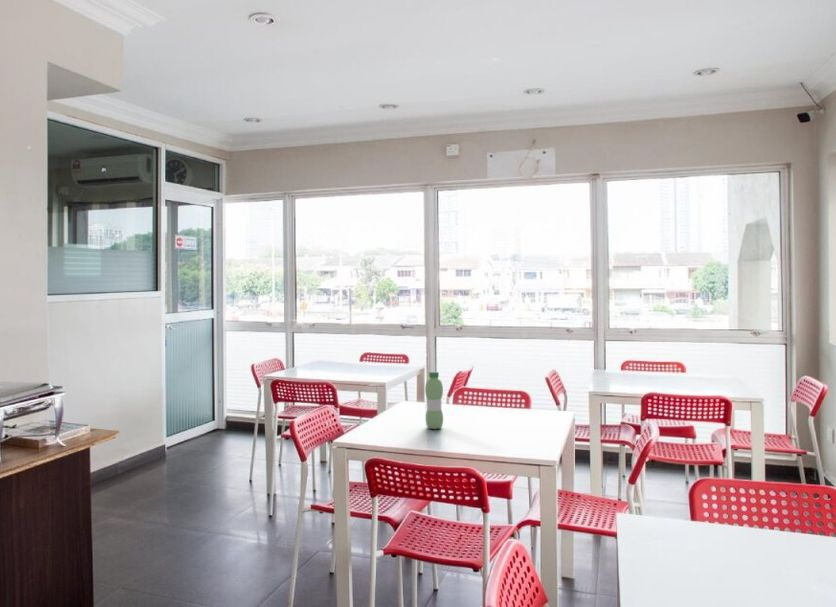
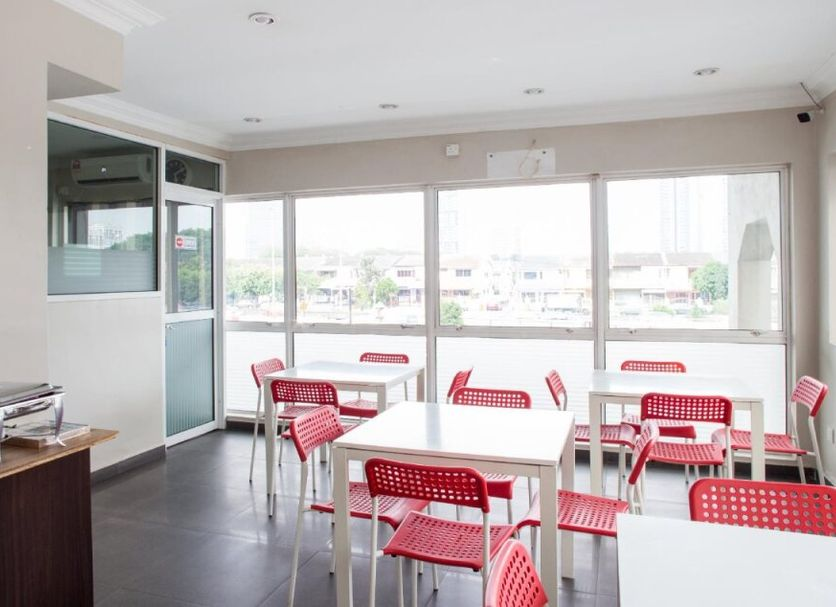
- water bottle [424,371,444,430]
